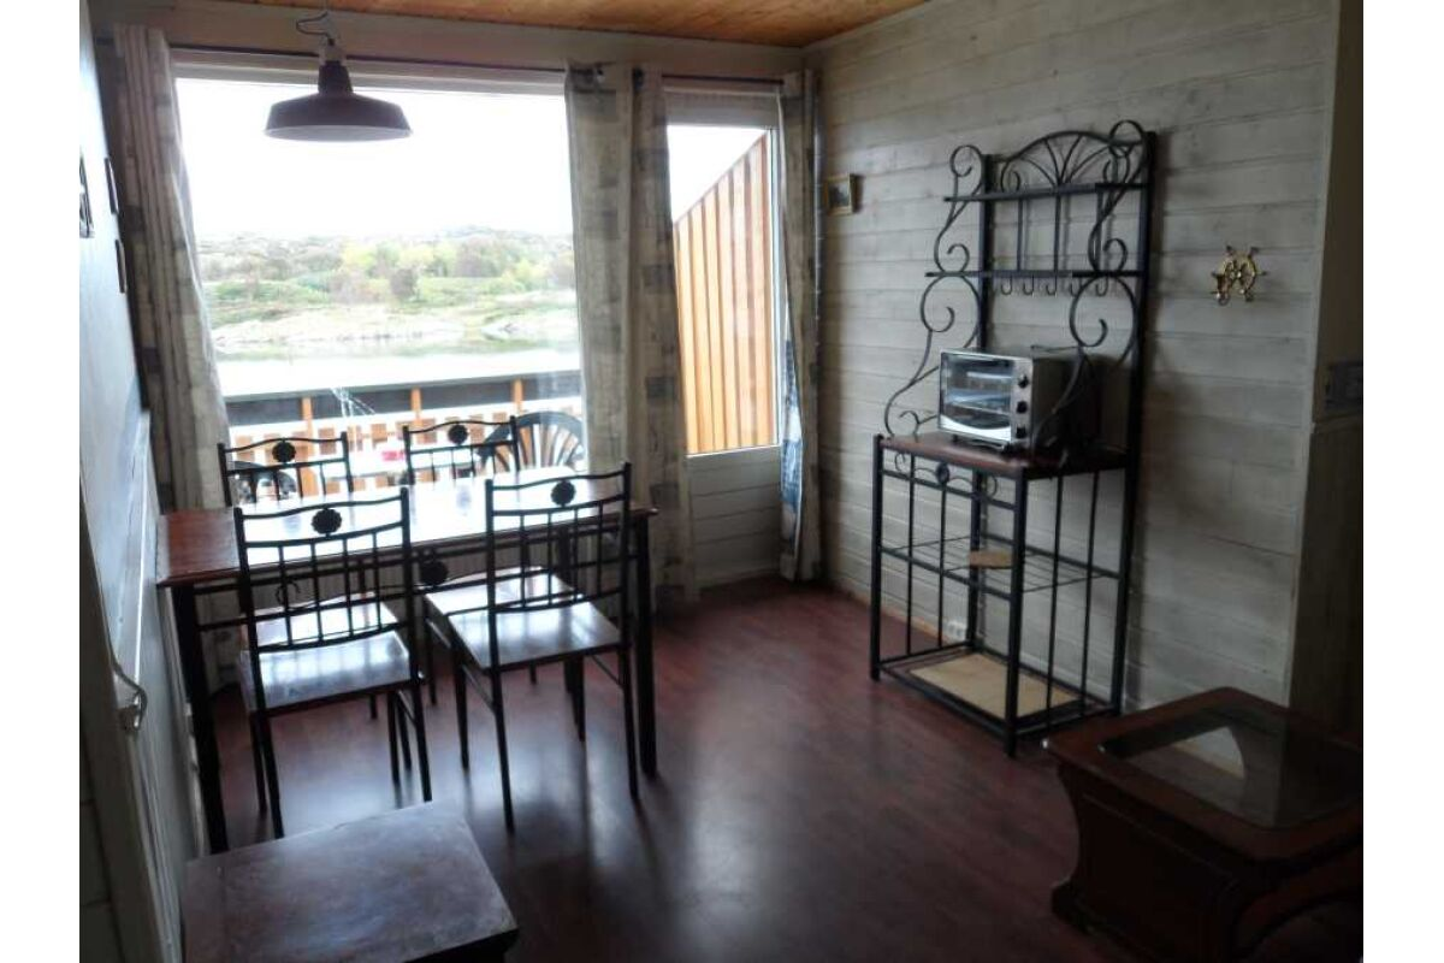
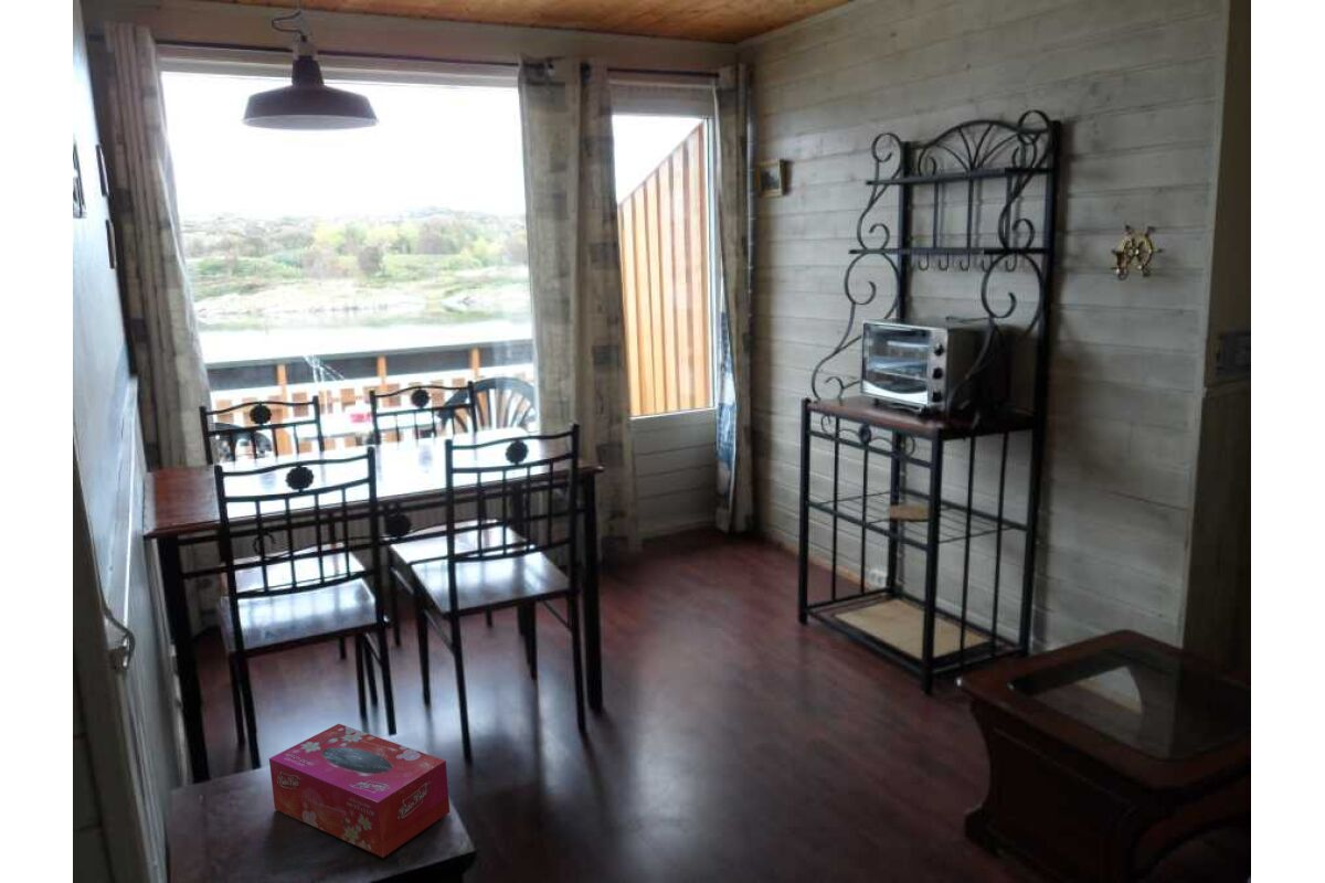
+ tissue box [268,723,451,859]
